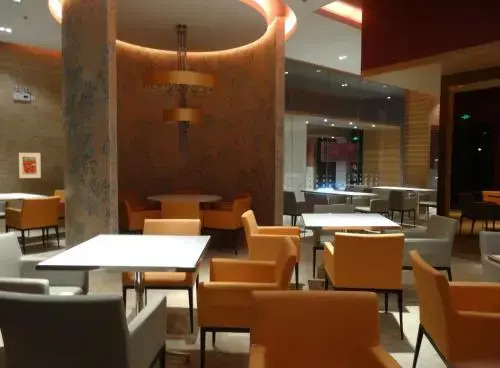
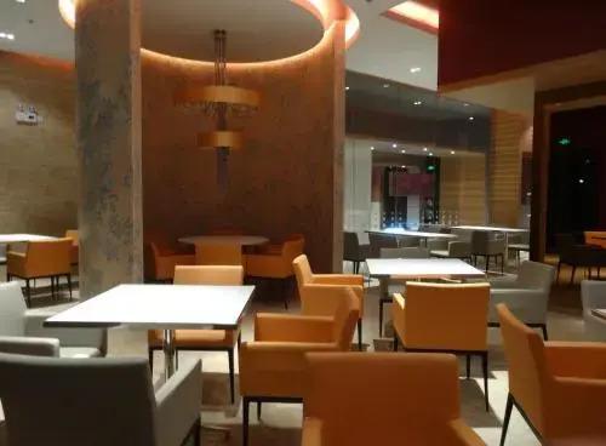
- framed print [18,152,42,179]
